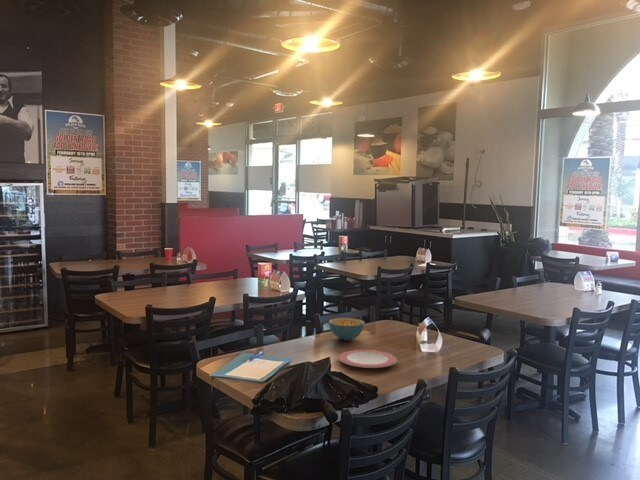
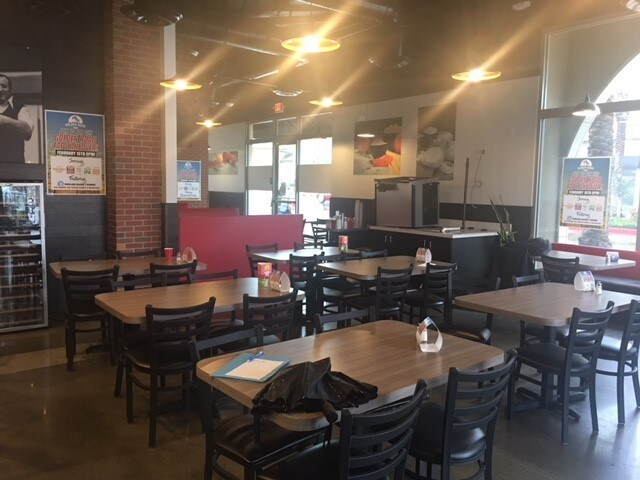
- cereal bowl [328,317,366,341]
- plate [338,349,398,369]
